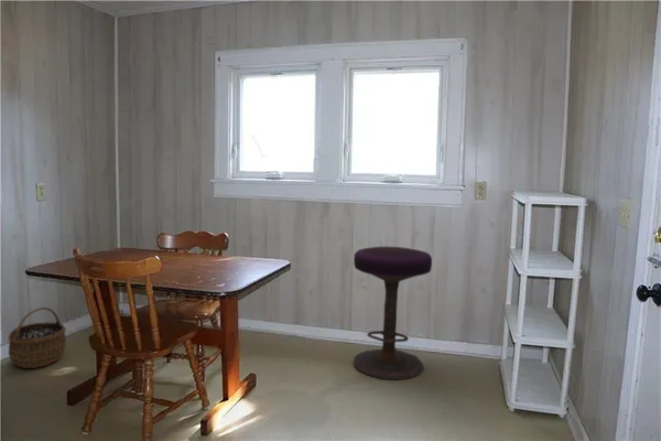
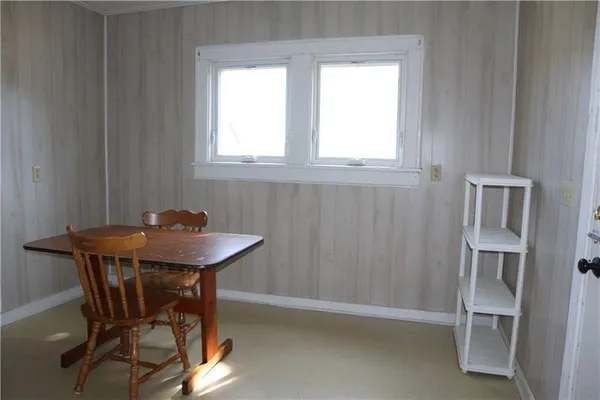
- stool [353,246,433,380]
- wicker basket [8,306,67,369]
